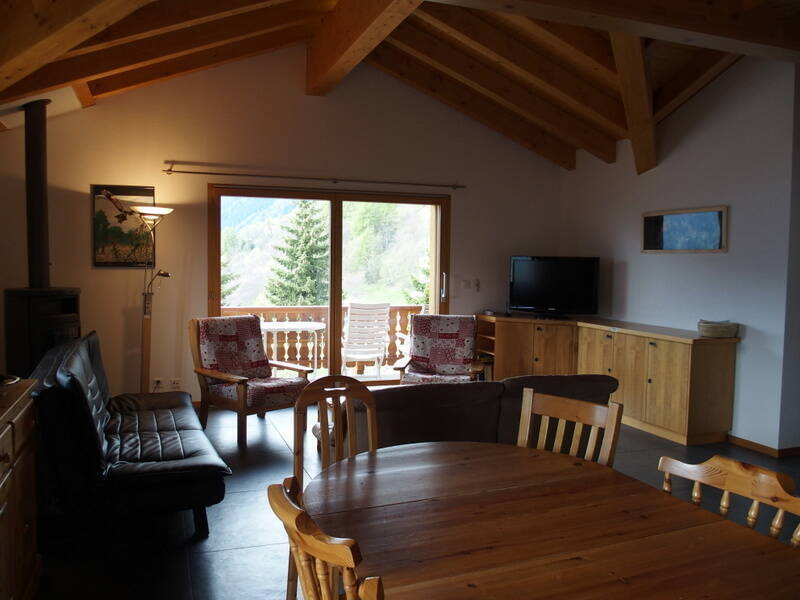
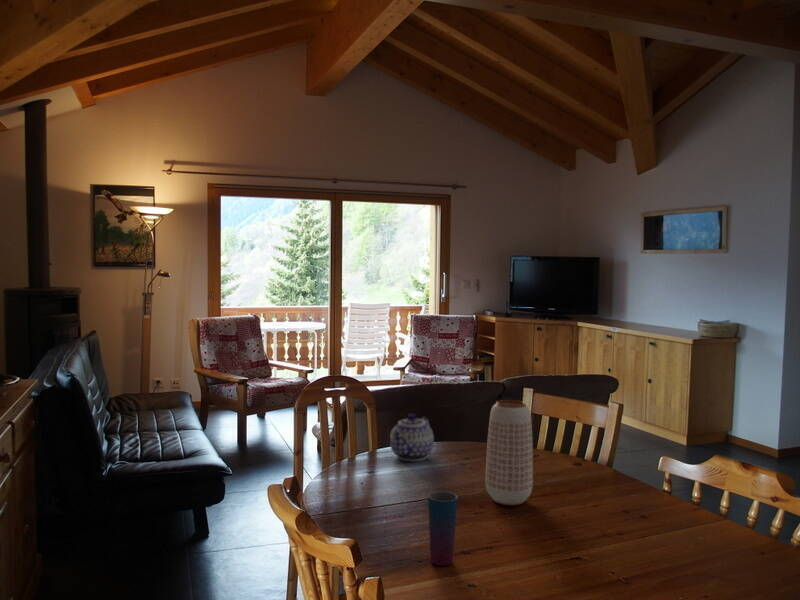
+ planter [484,399,534,507]
+ cup [427,490,459,567]
+ teapot [389,413,435,462]
